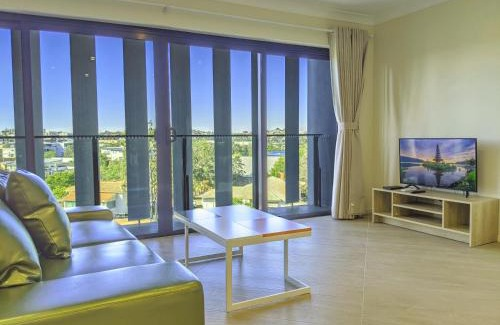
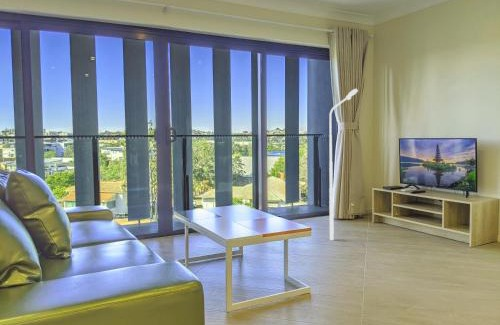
+ floor lamp [328,88,359,241]
